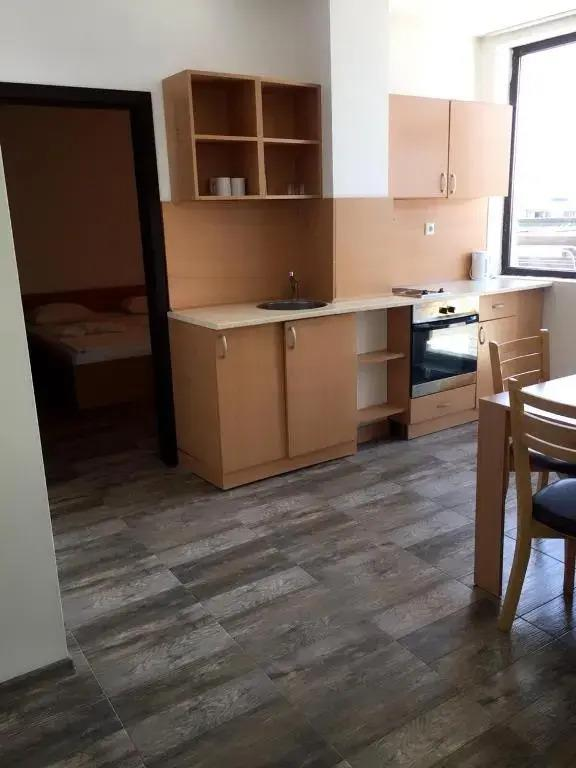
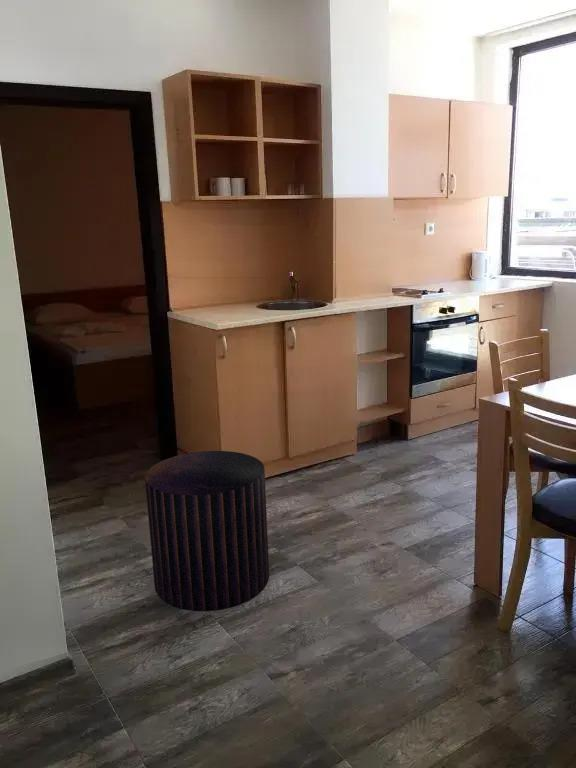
+ stool [144,450,270,612]
